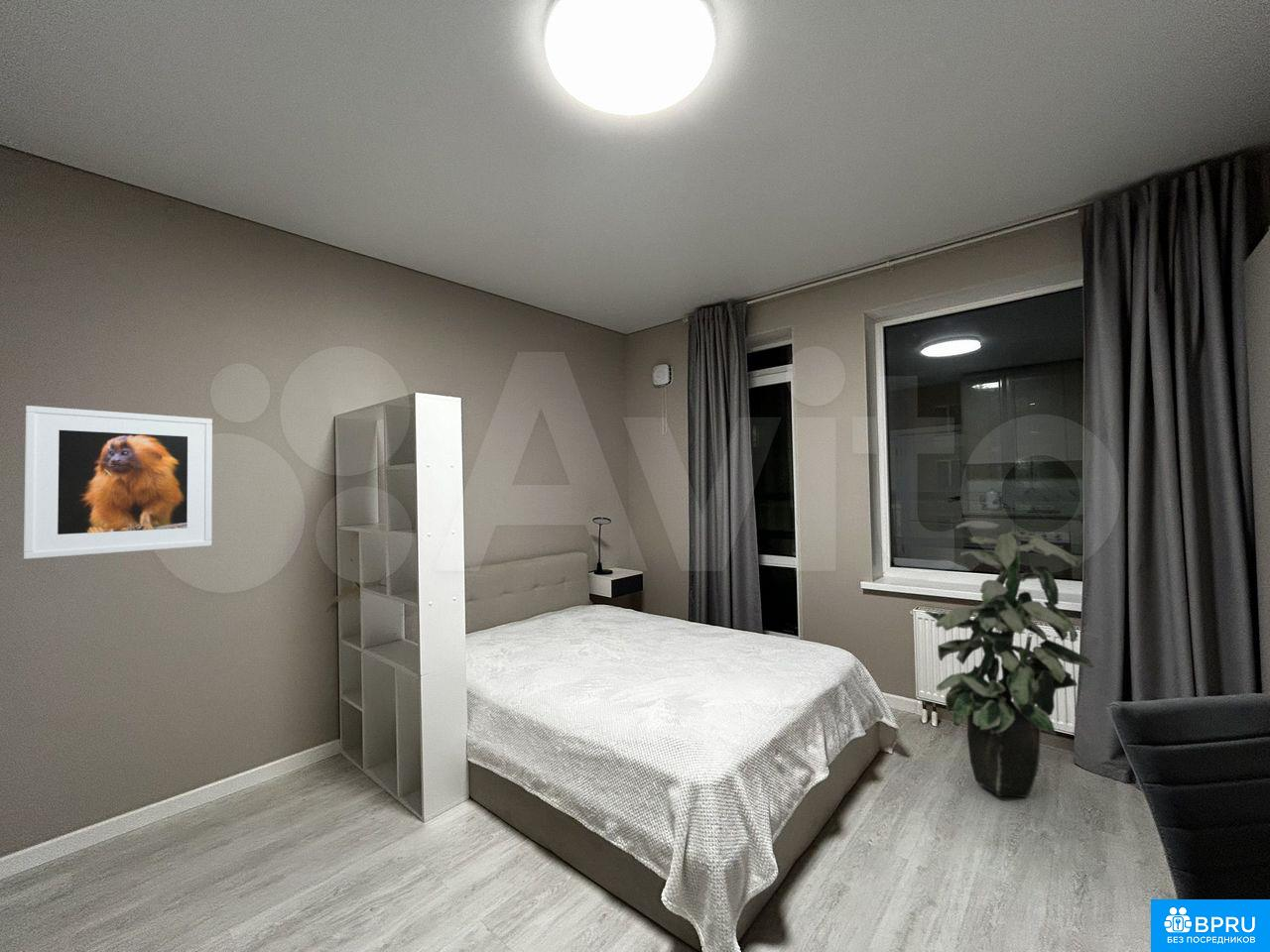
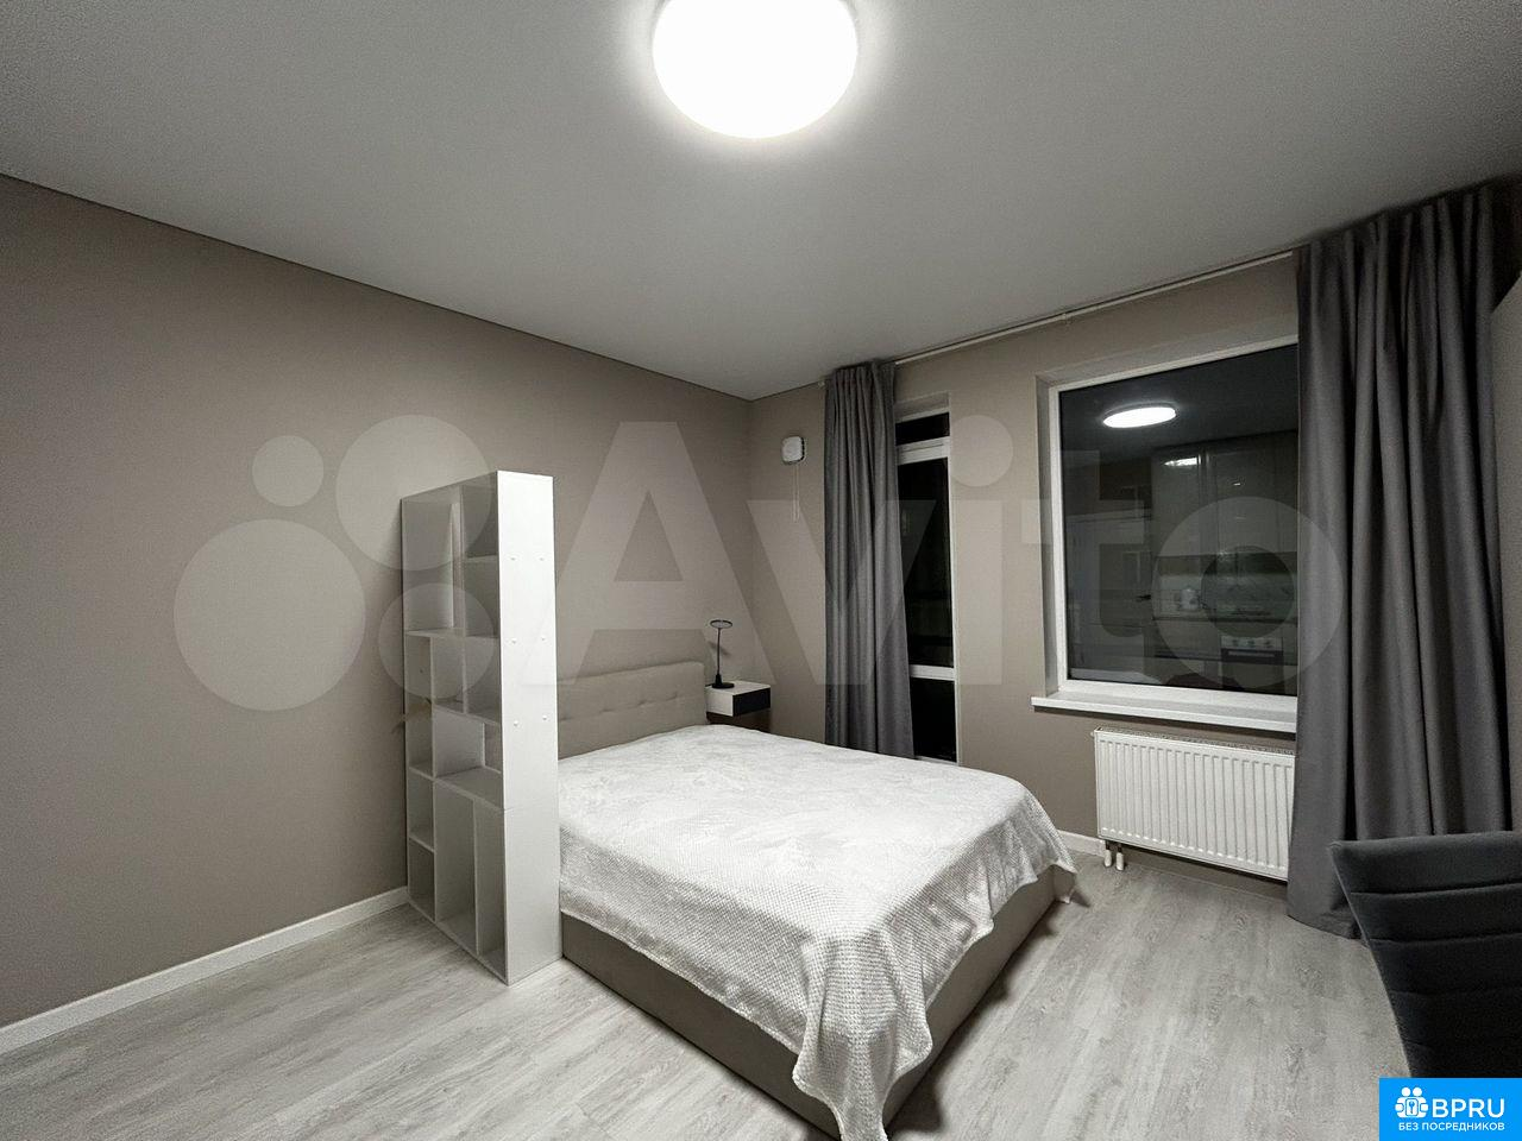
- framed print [23,405,213,560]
- indoor plant [924,520,1094,798]
